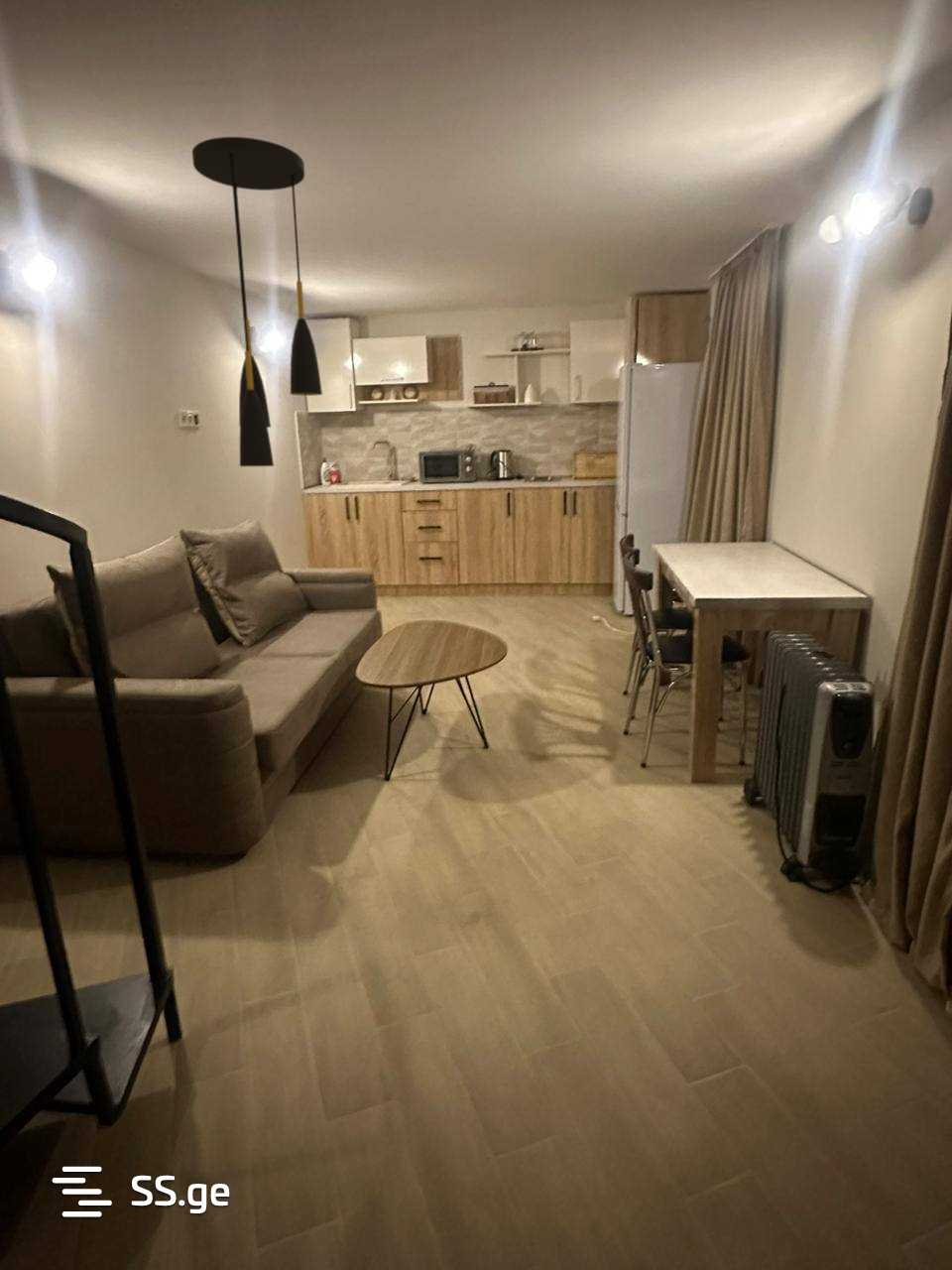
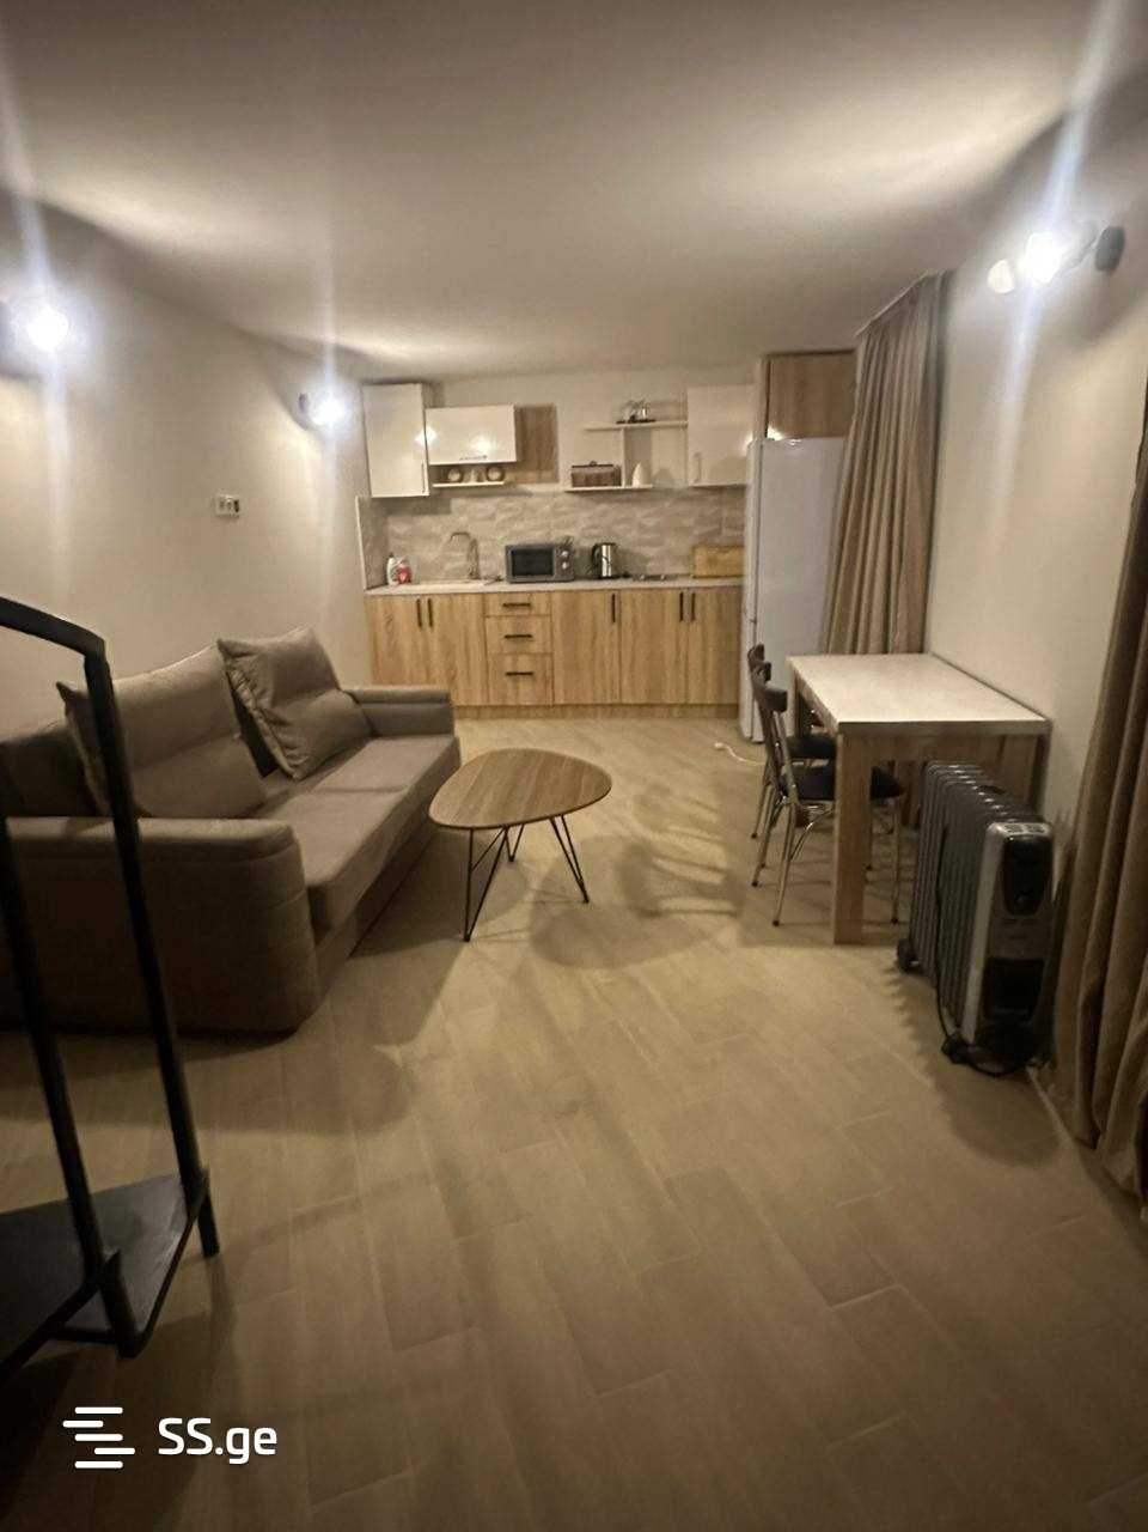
- pendant light [191,136,323,467]
